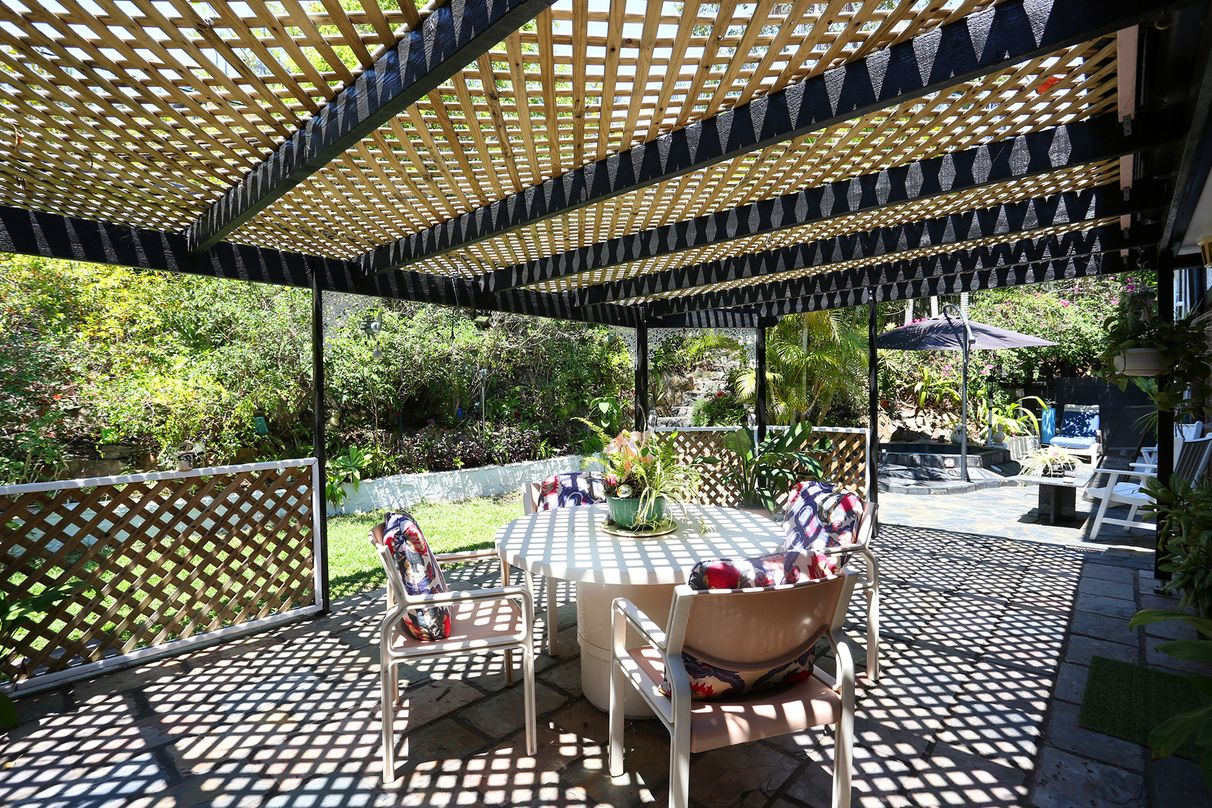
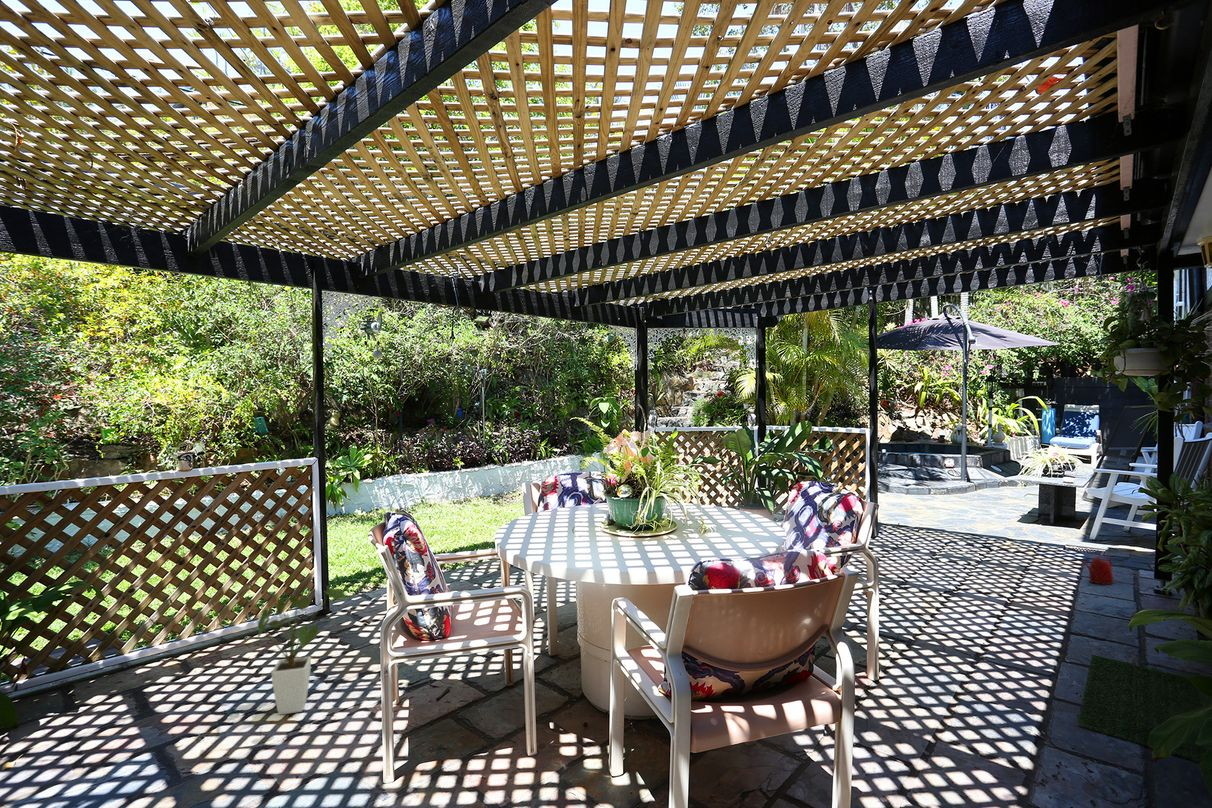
+ house plant [255,585,347,716]
+ watering can [1079,553,1114,586]
